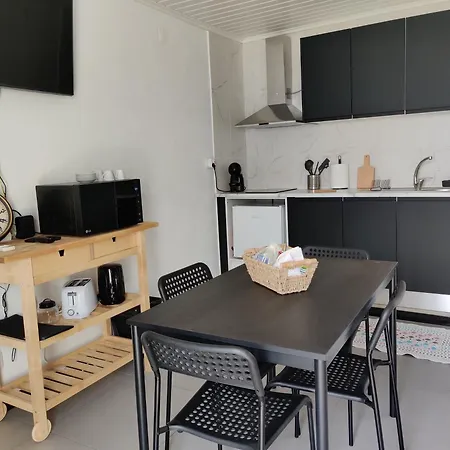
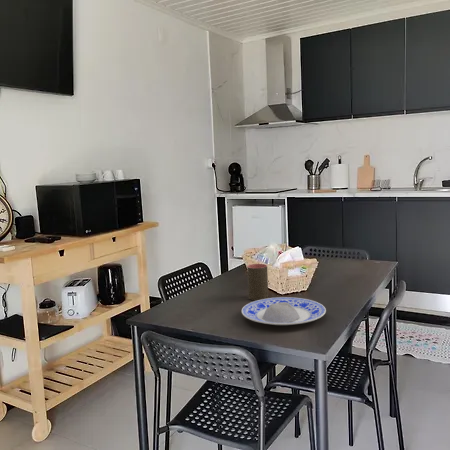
+ plate [241,296,327,326]
+ cup [246,263,269,301]
